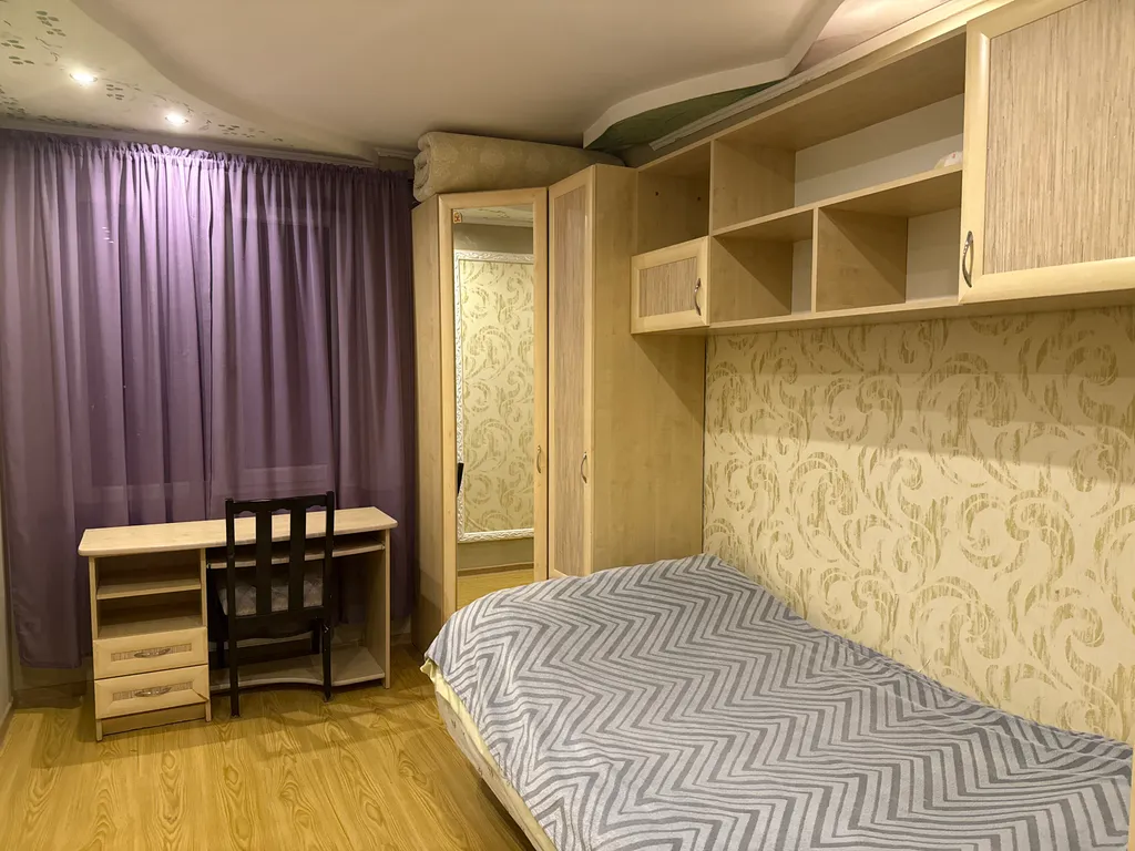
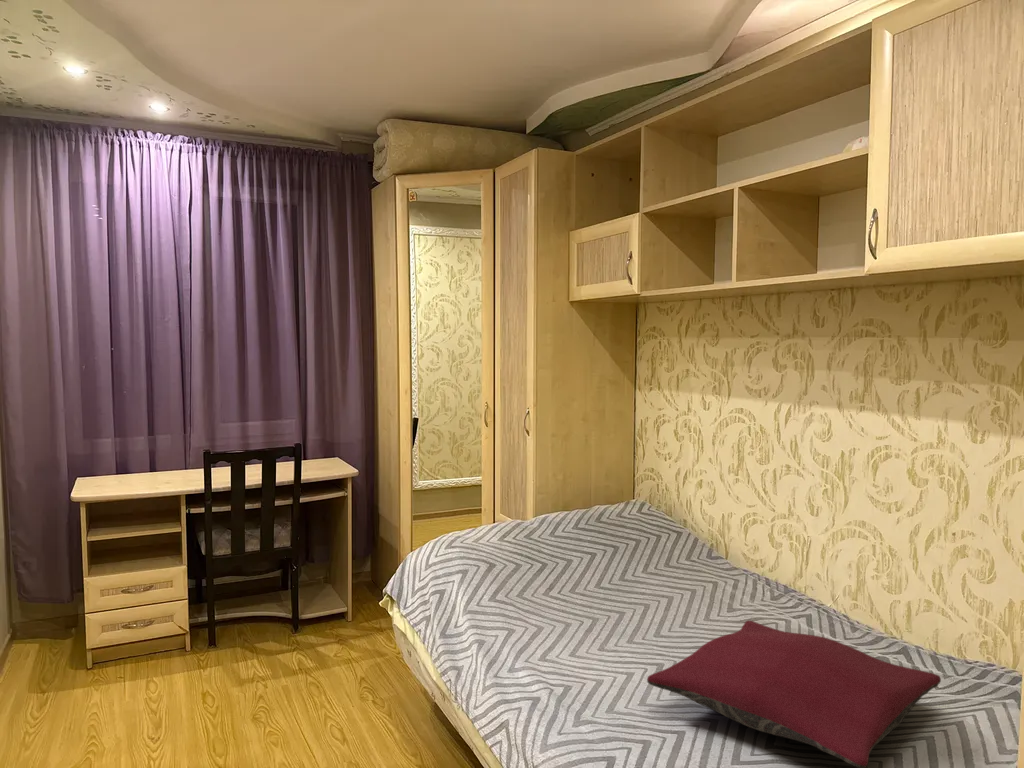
+ pillow [646,620,942,768]
